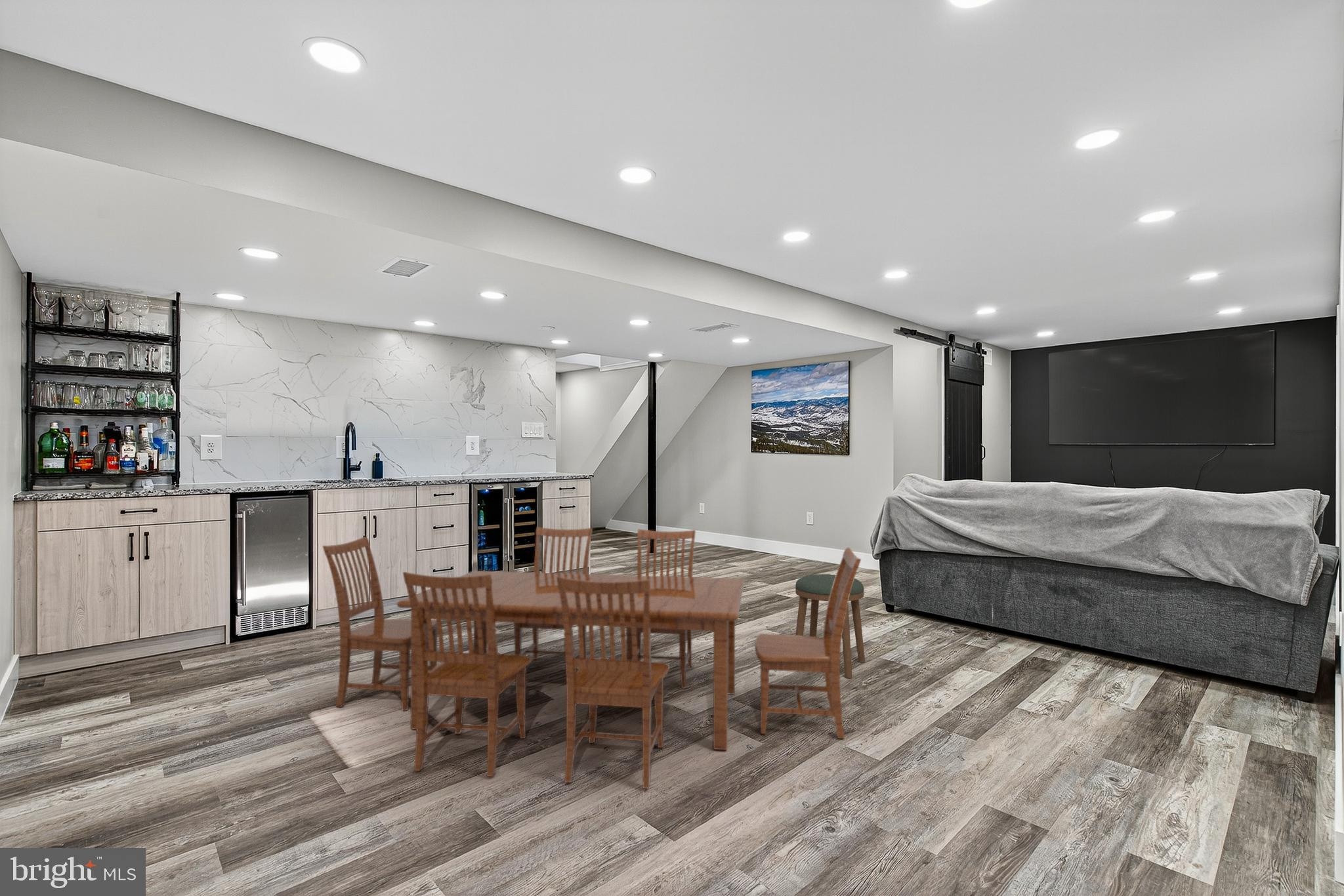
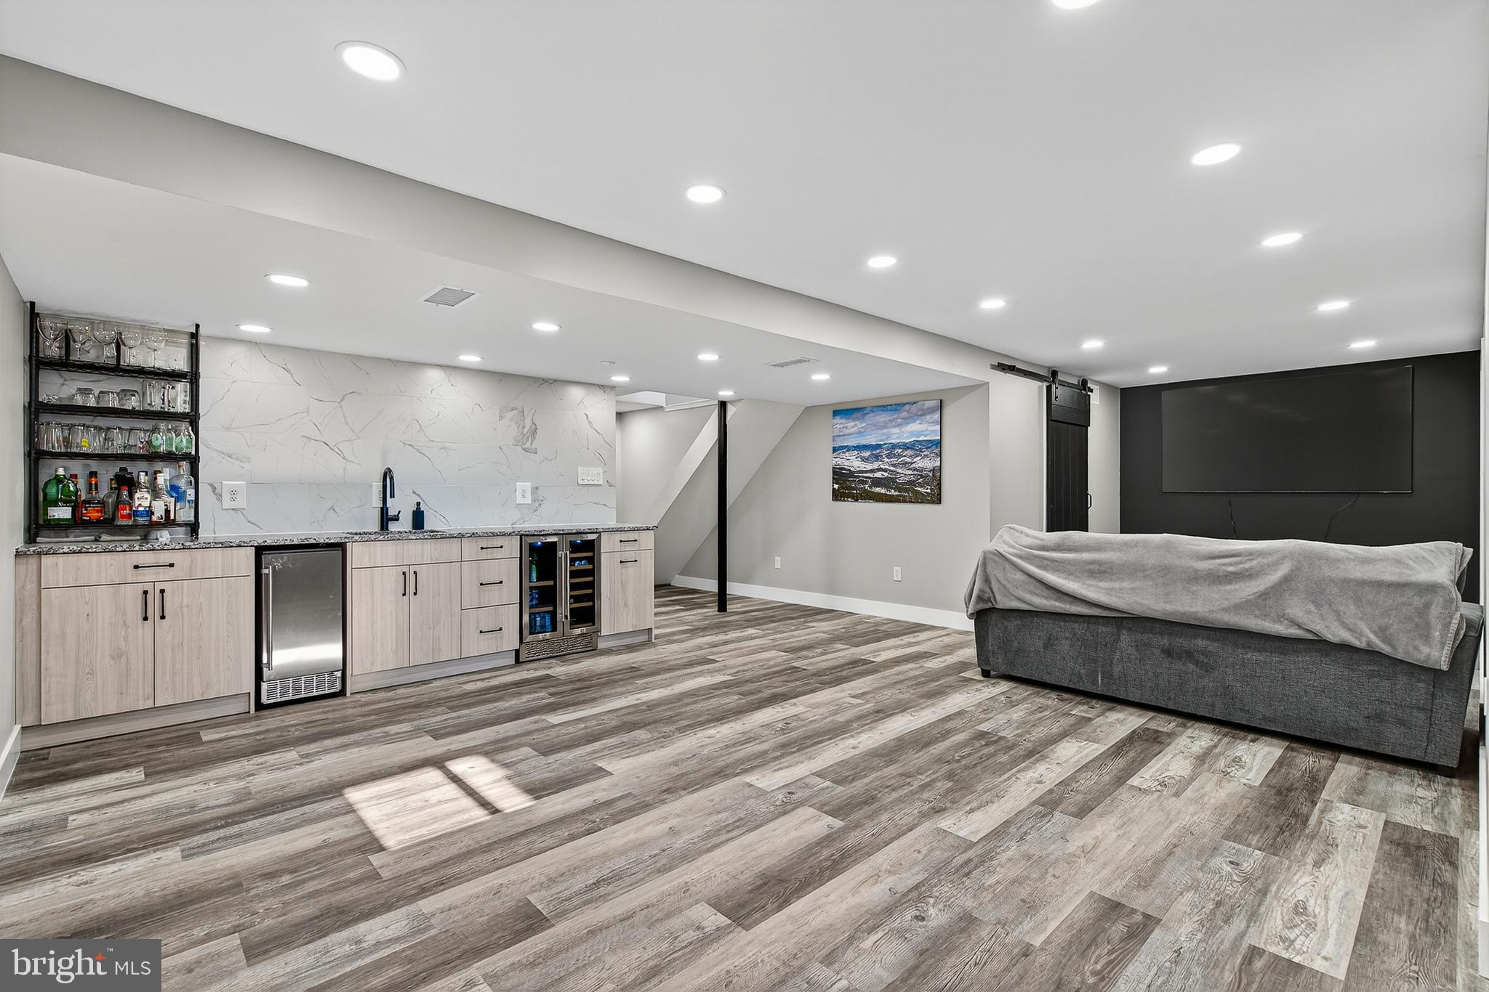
- dining set [322,526,862,789]
- stool [795,573,866,679]
